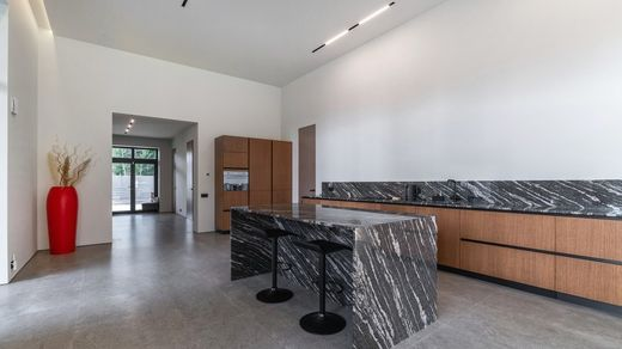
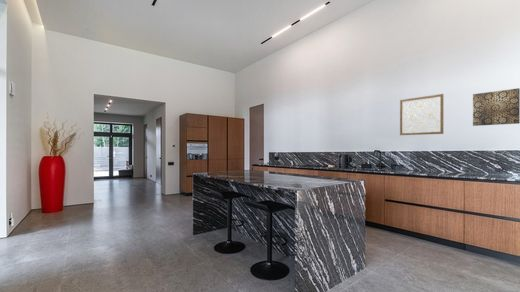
+ wall art [399,93,444,136]
+ wall art [472,87,520,127]
